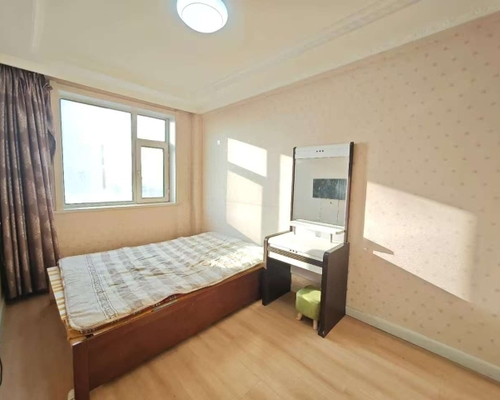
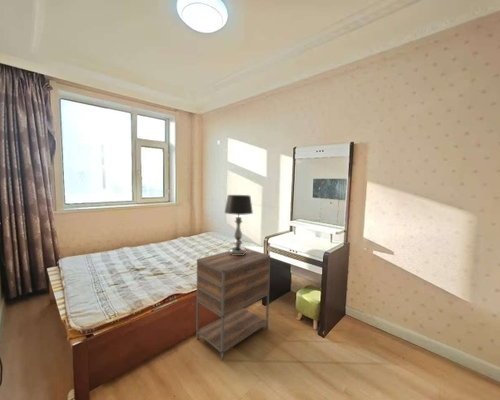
+ table lamp [223,194,254,255]
+ nightstand [195,246,271,361]
